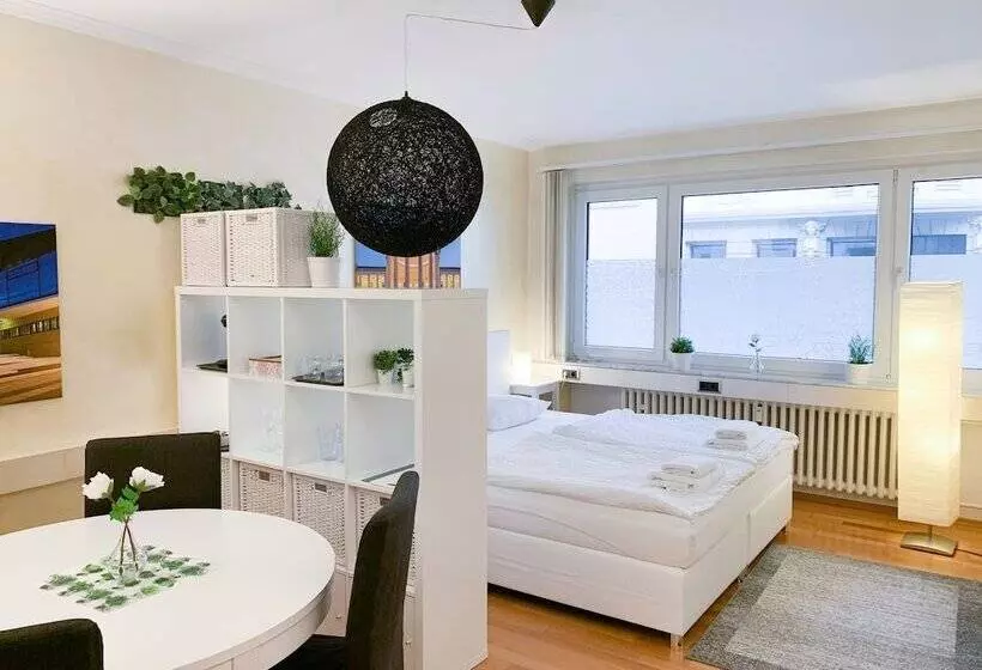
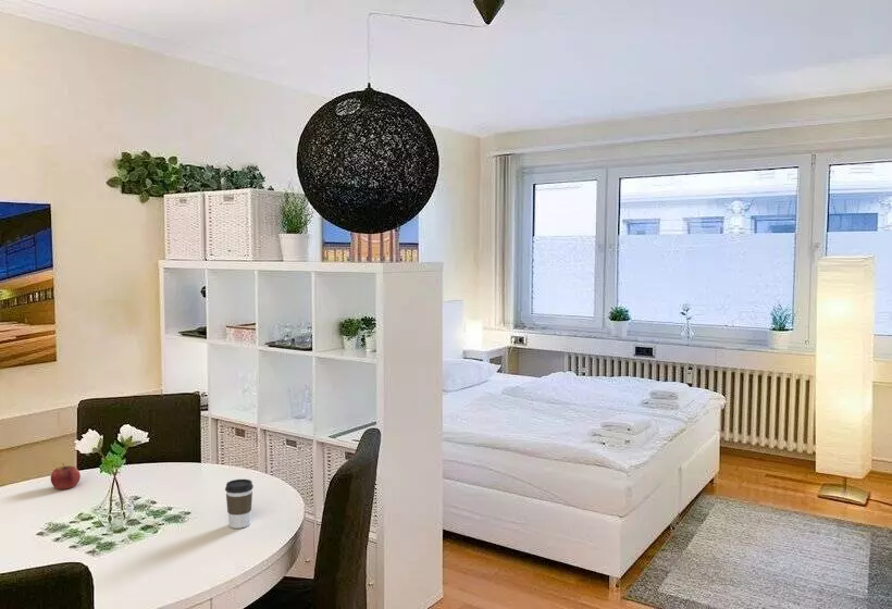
+ coffee cup [224,478,255,530]
+ apple [50,462,82,490]
